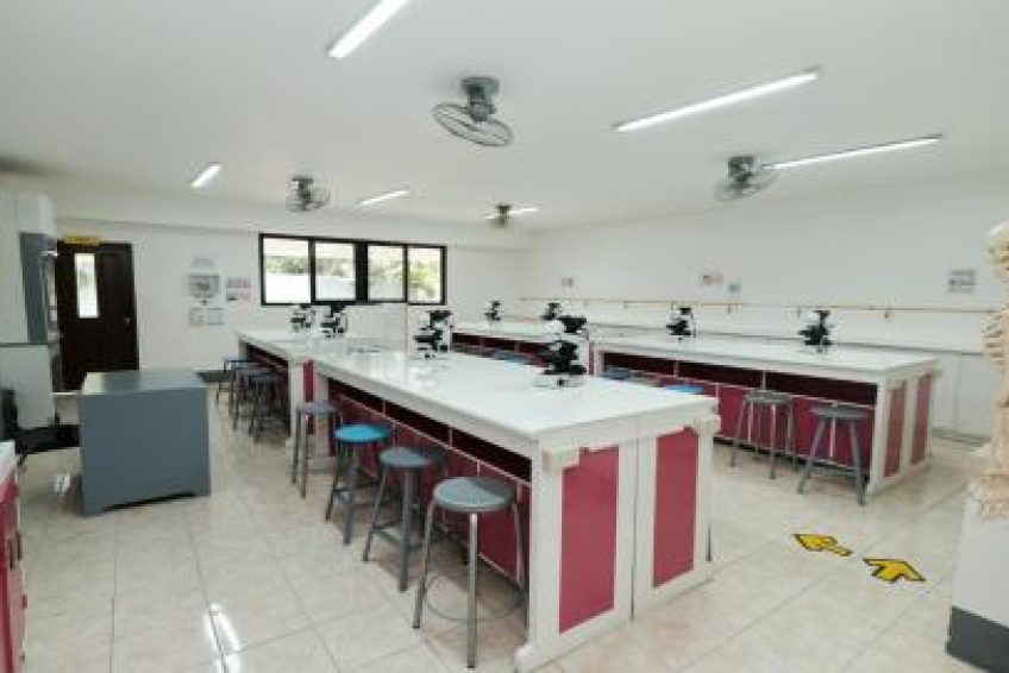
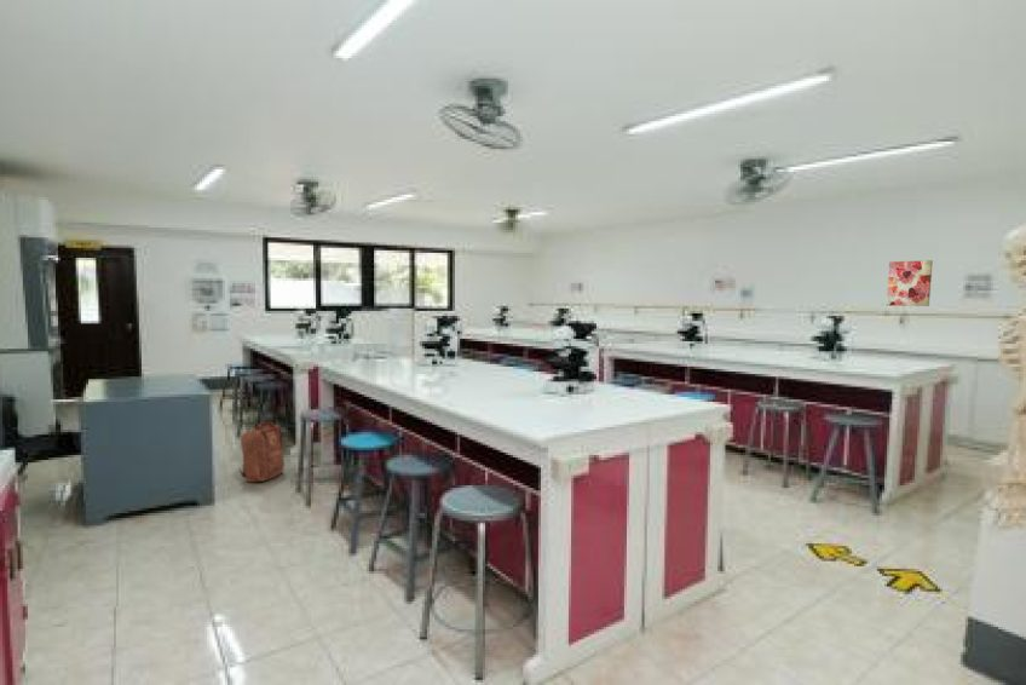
+ backpack [238,421,286,483]
+ wall art [886,259,934,307]
